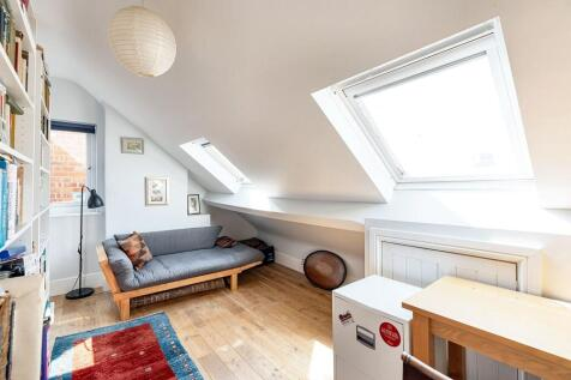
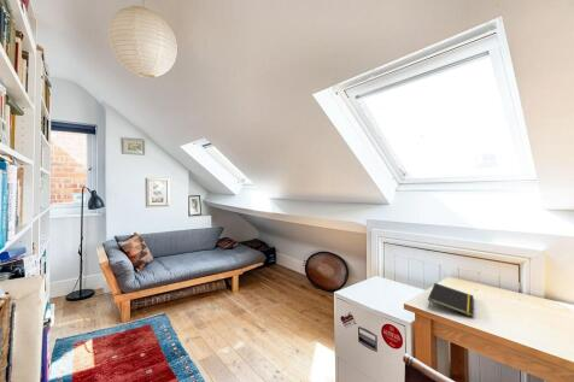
+ notepad [427,282,474,318]
